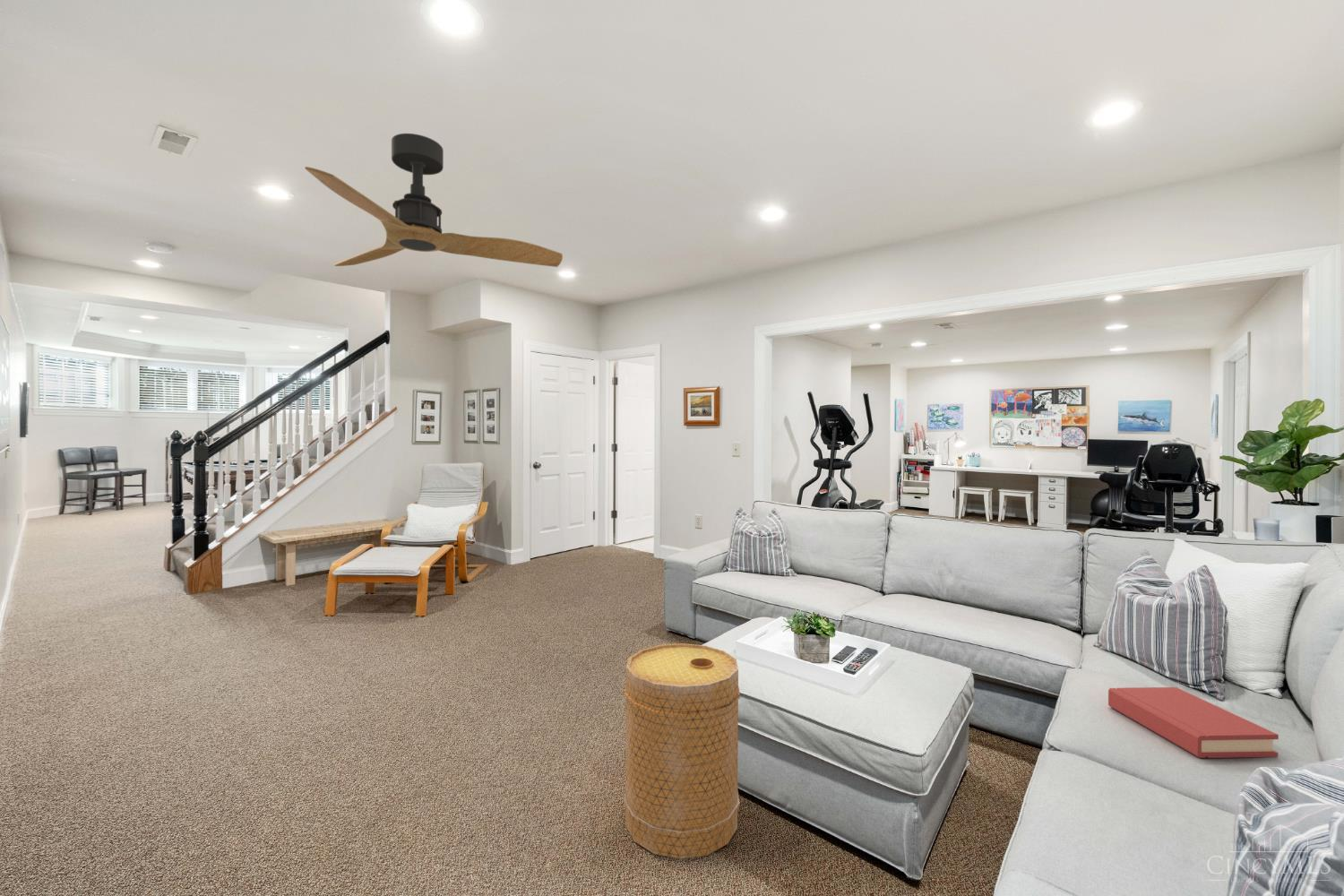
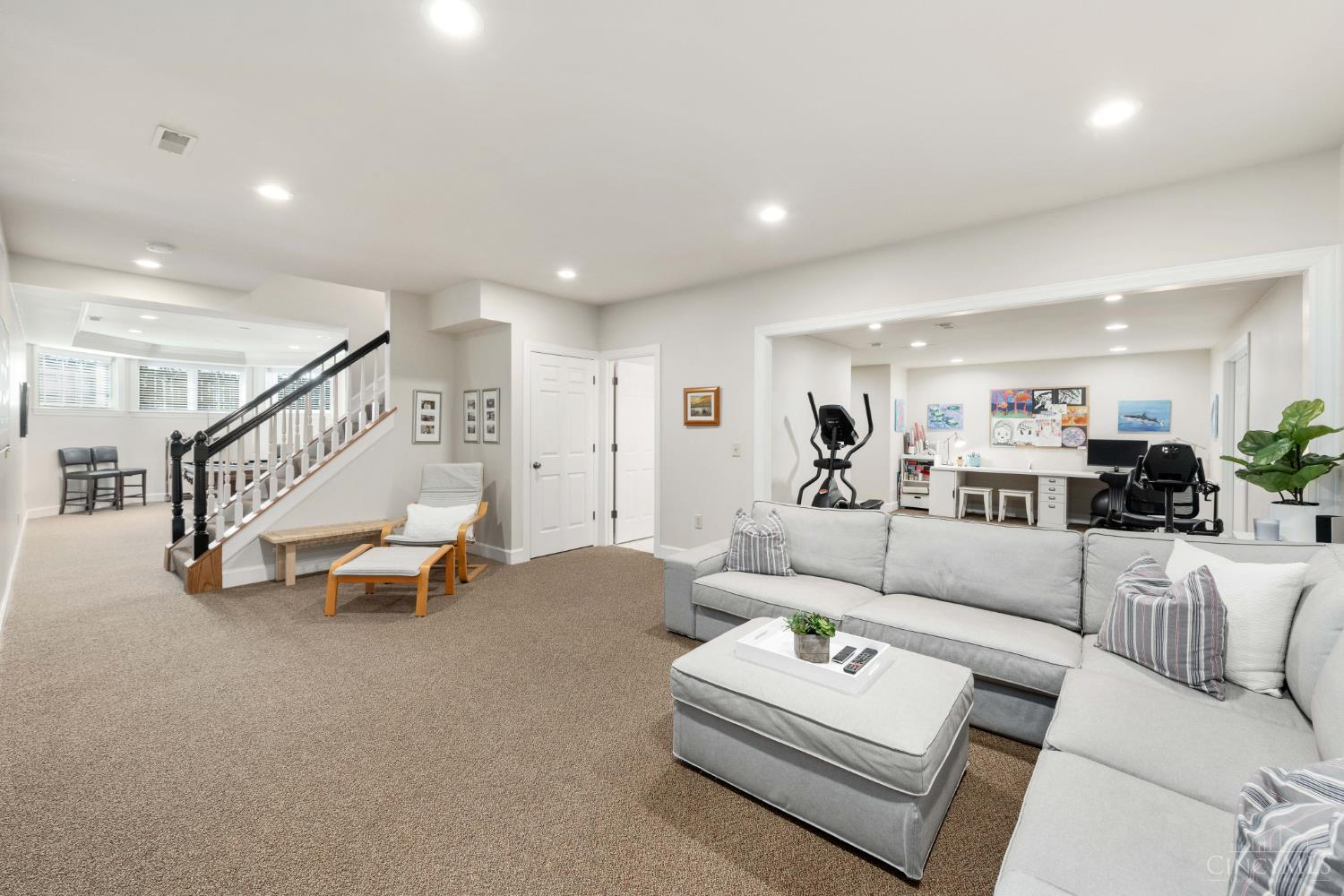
- hardback book [1107,686,1279,759]
- basket [623,642,741,860]
- ceiling fan [304,133,564,268]
